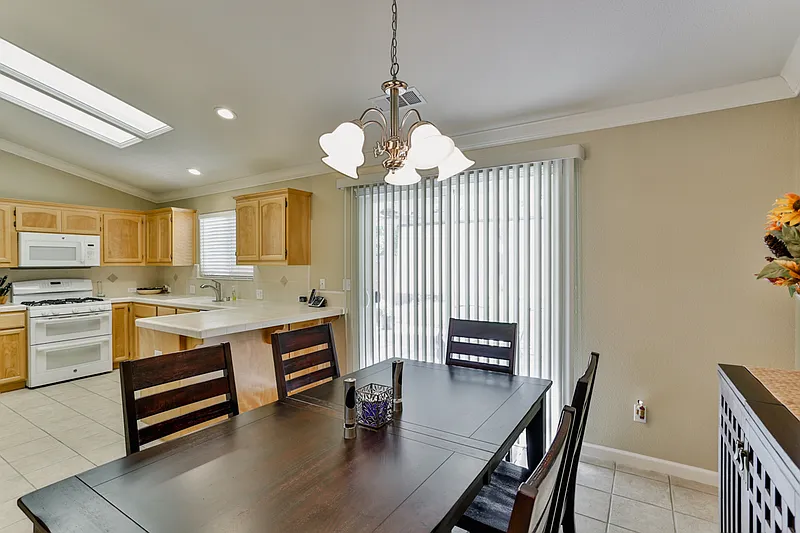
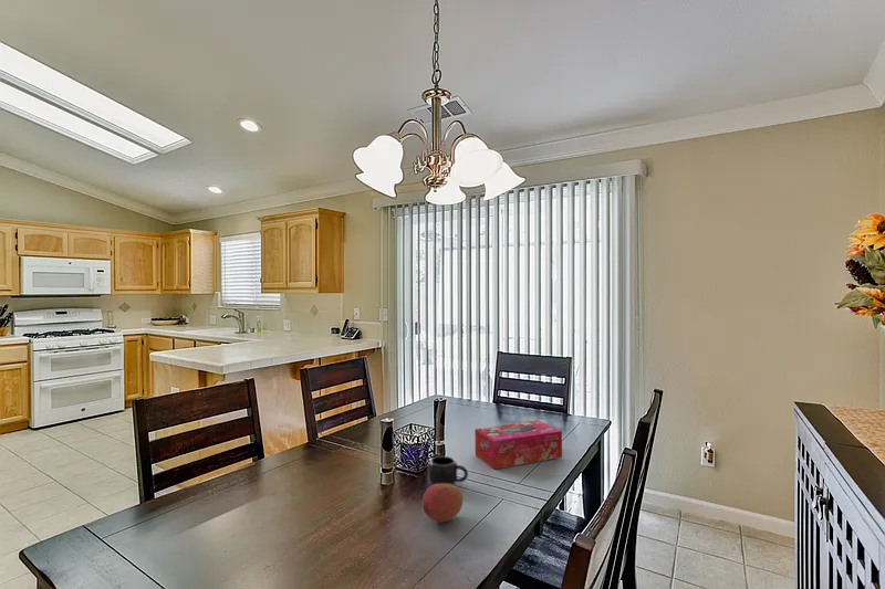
+ fruit [421,484,464,524]
+ tissue box [473,419,563,470]
+ mug [427,455,469,486]
